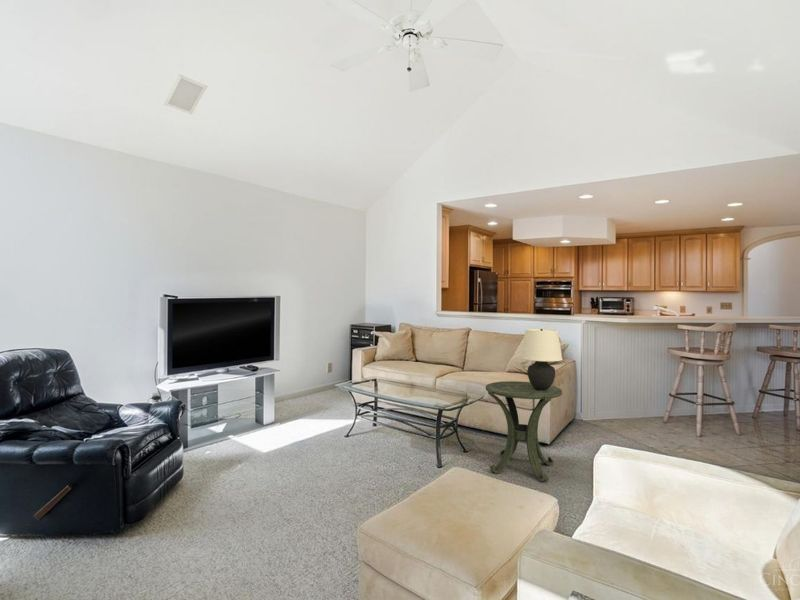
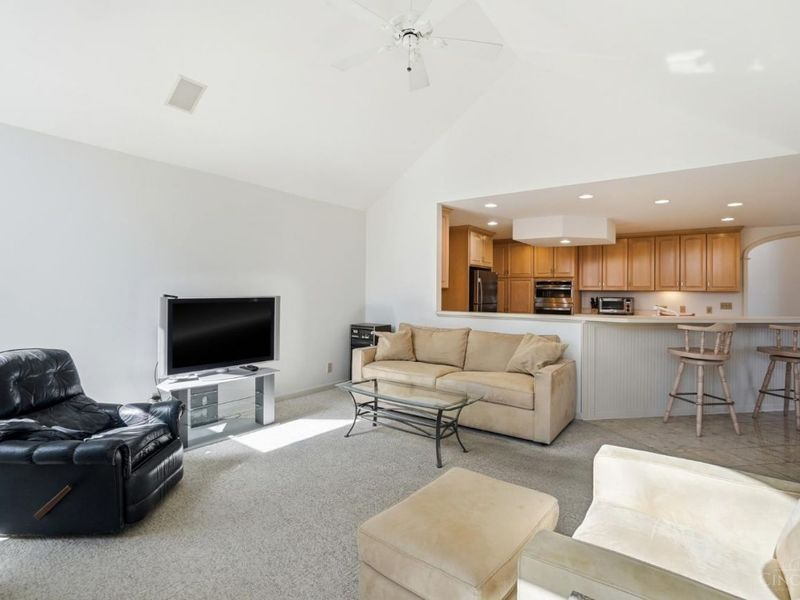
- side table [485,380,563,482]
- table lamp [520,328,564,390]
